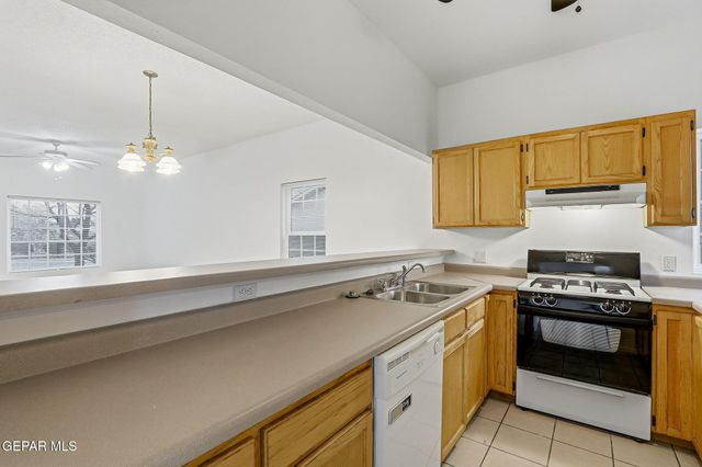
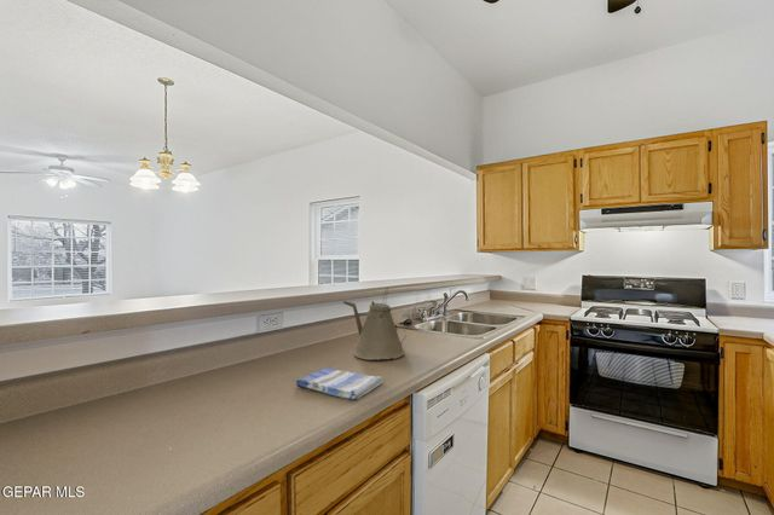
+ kettle [342,287,408,361]
+ dish towel [295,368,385,400]
